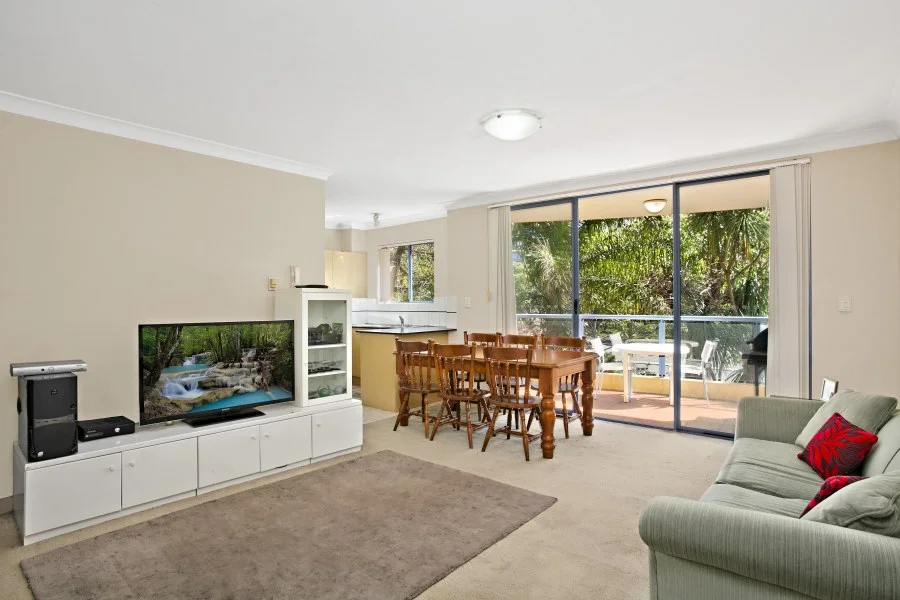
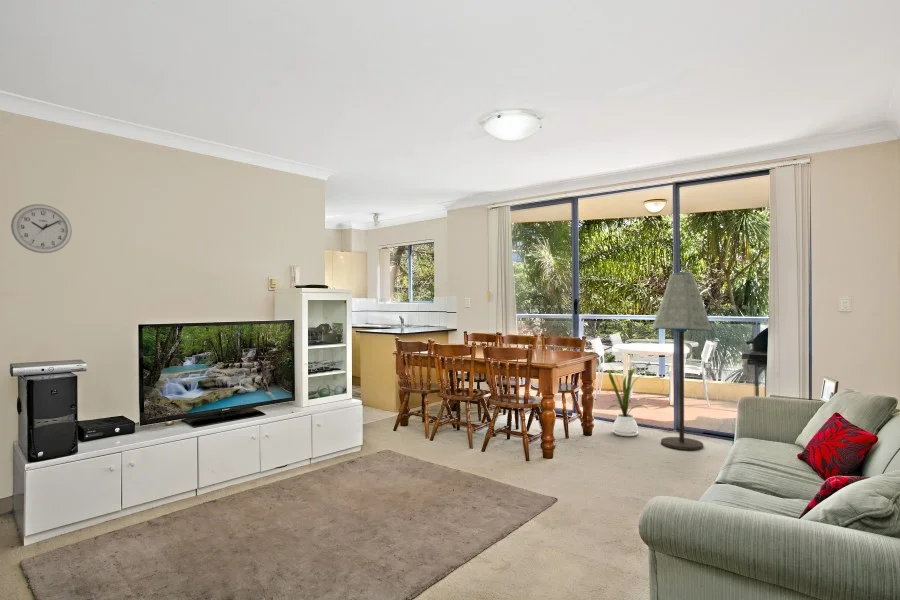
+ wall clock [10,203,73,254]
+ floor lamp [651,271,713,451]
+ house plant [598,357,650,437]
